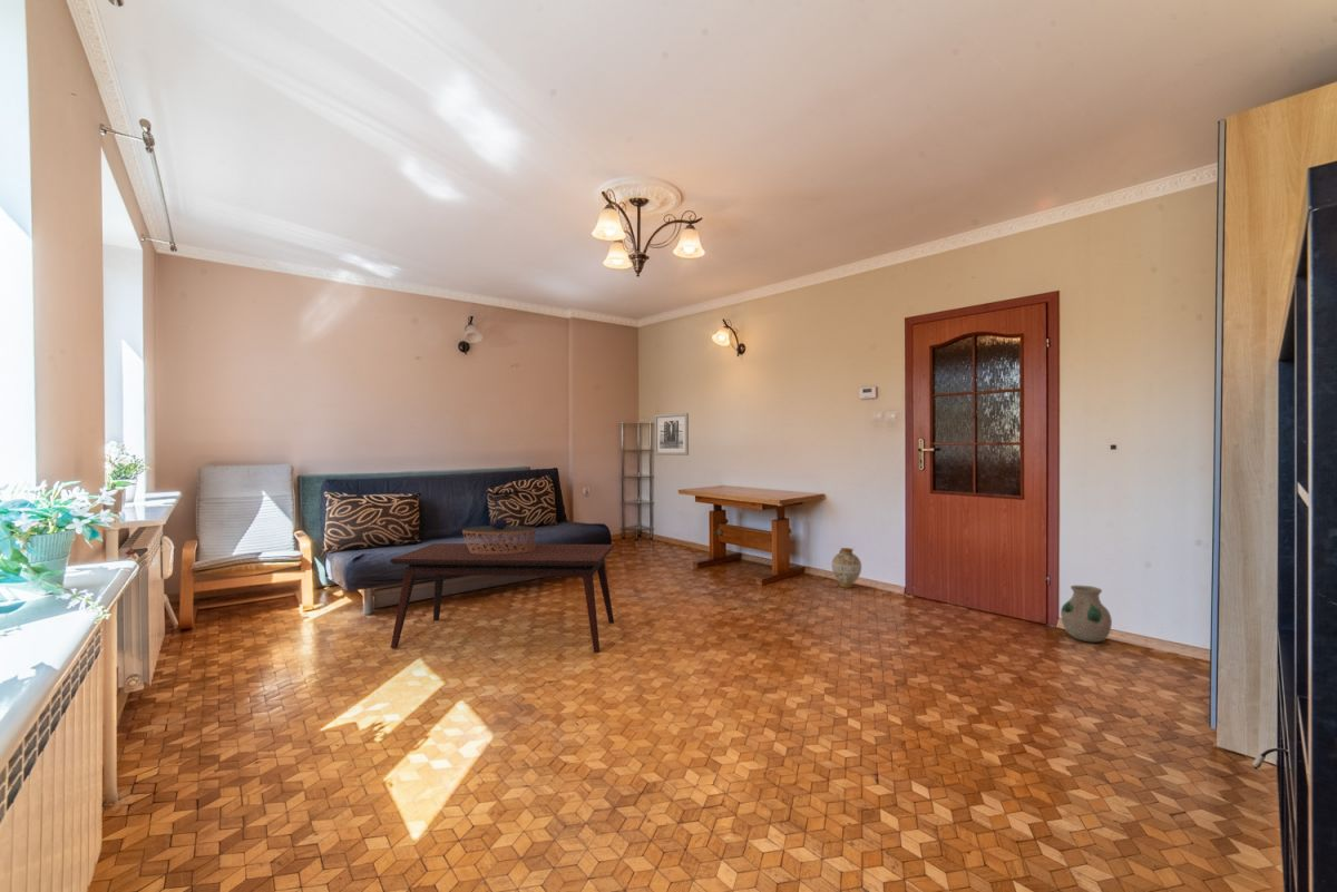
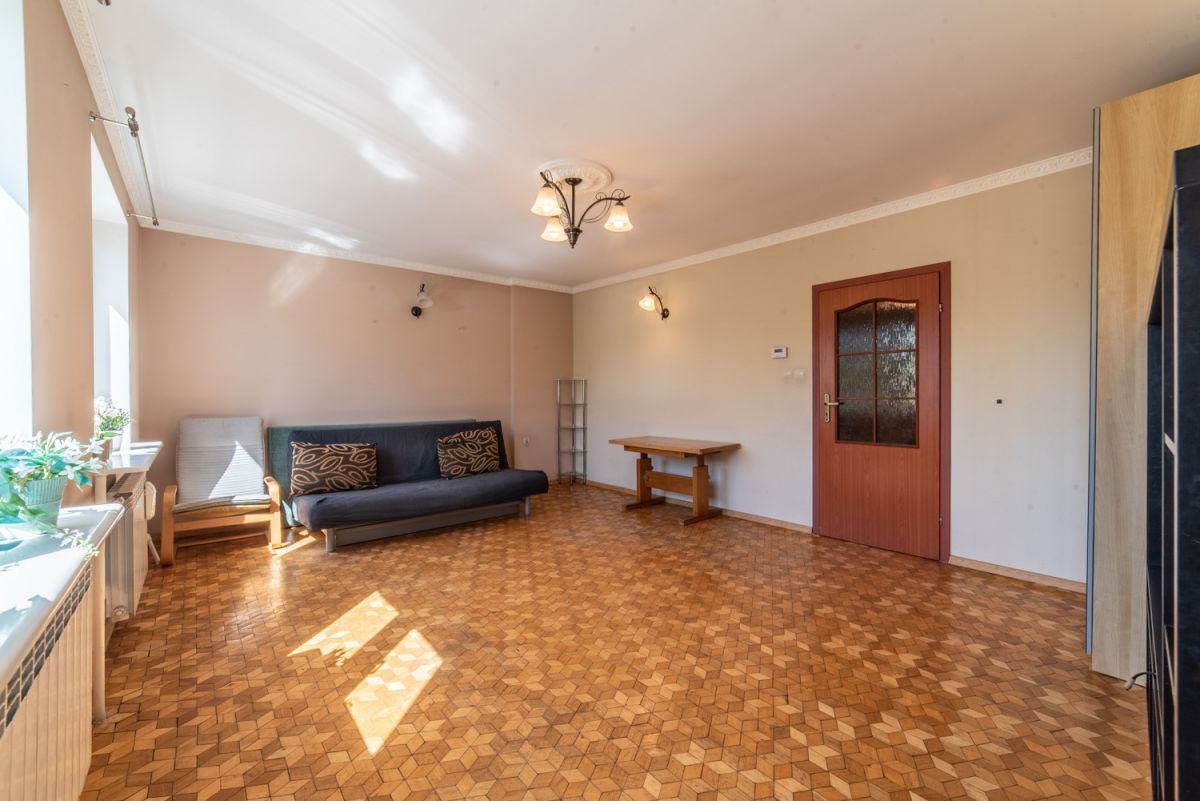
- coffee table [461,517,536,553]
- vase [1060,585,1113,644]
- coffee table [389,542,615,653]
- ceramic jug [831,547,862,589]
- wall art [654,412,690,457]
